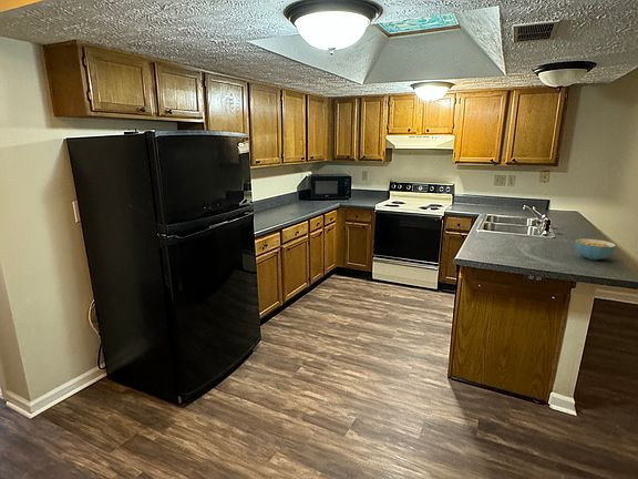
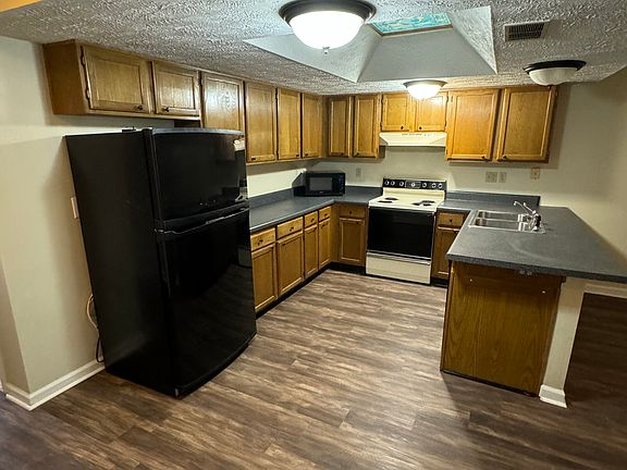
- cereal bowl [574,237,617,261]
